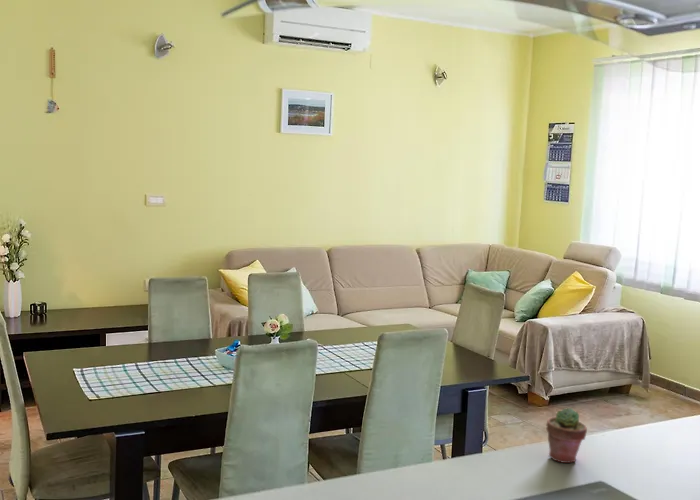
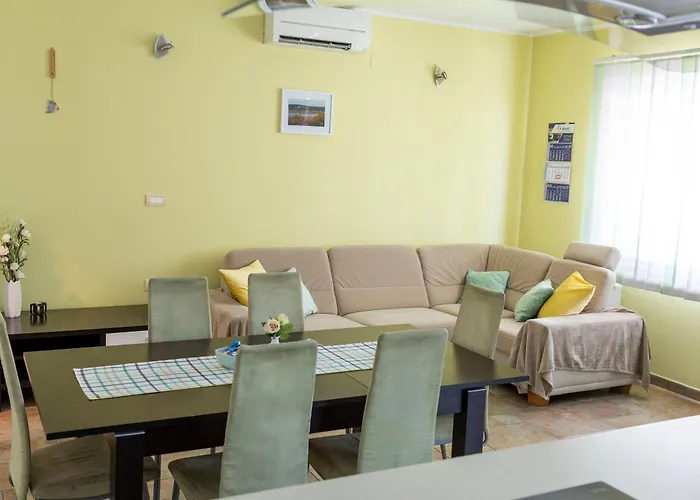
- potted succulent [545,407,588,464]
